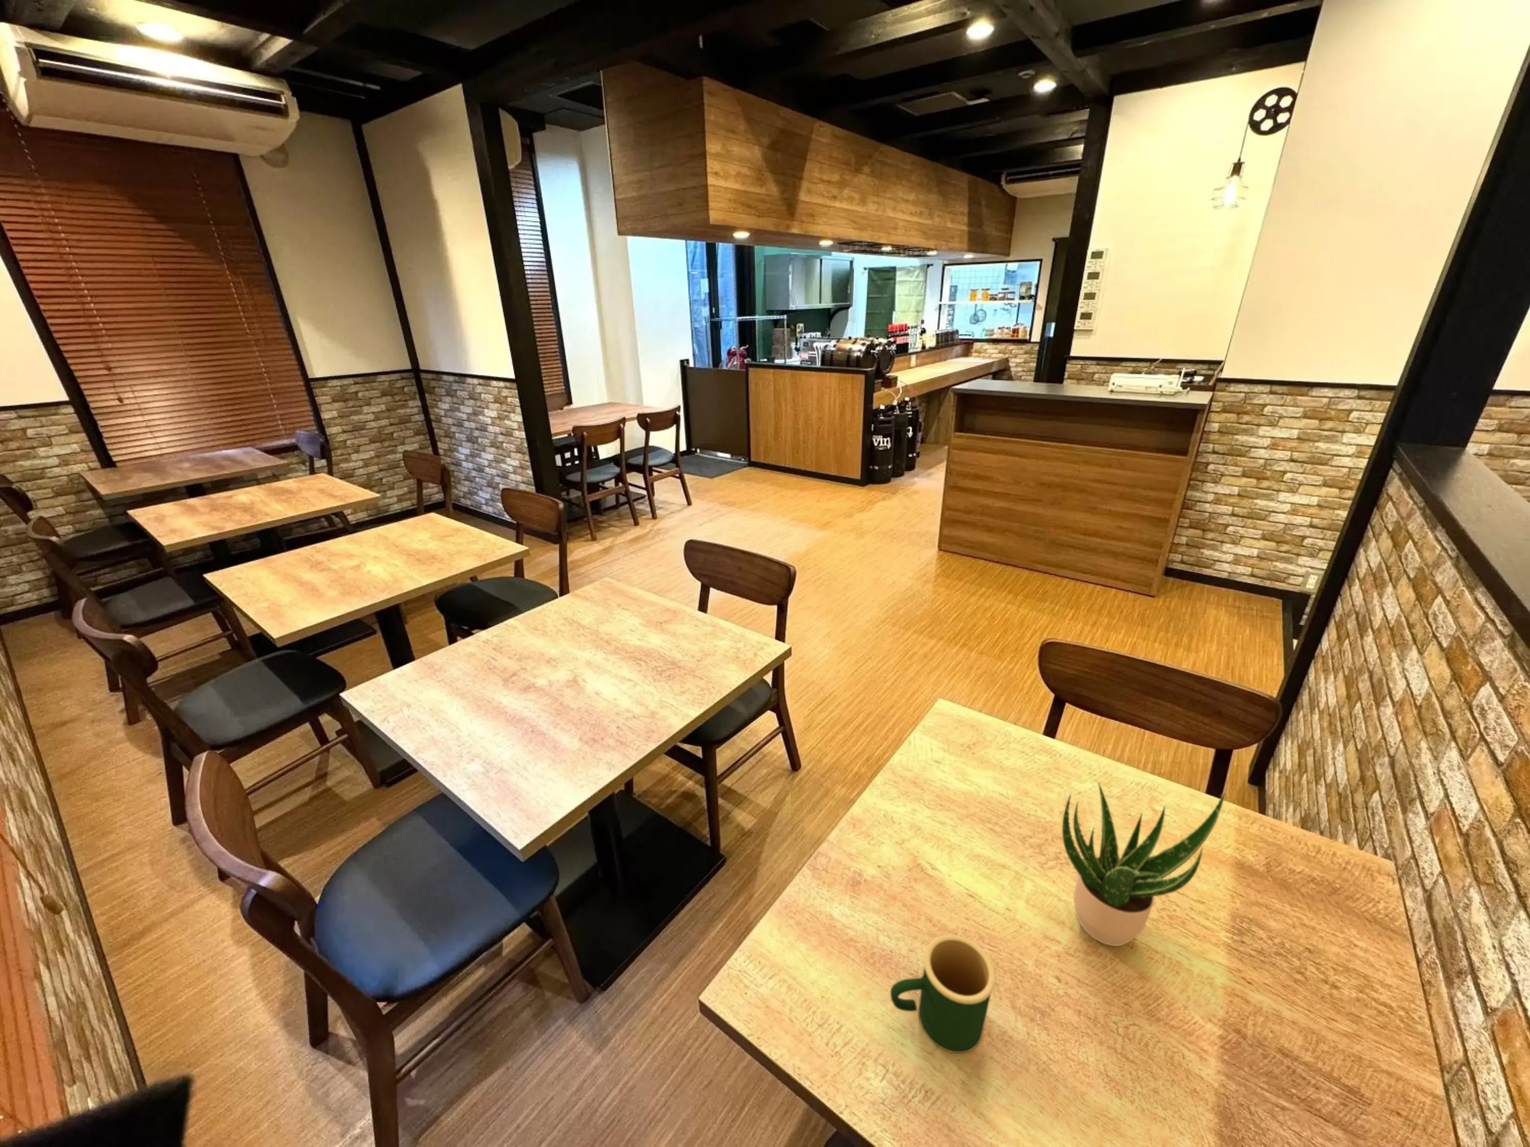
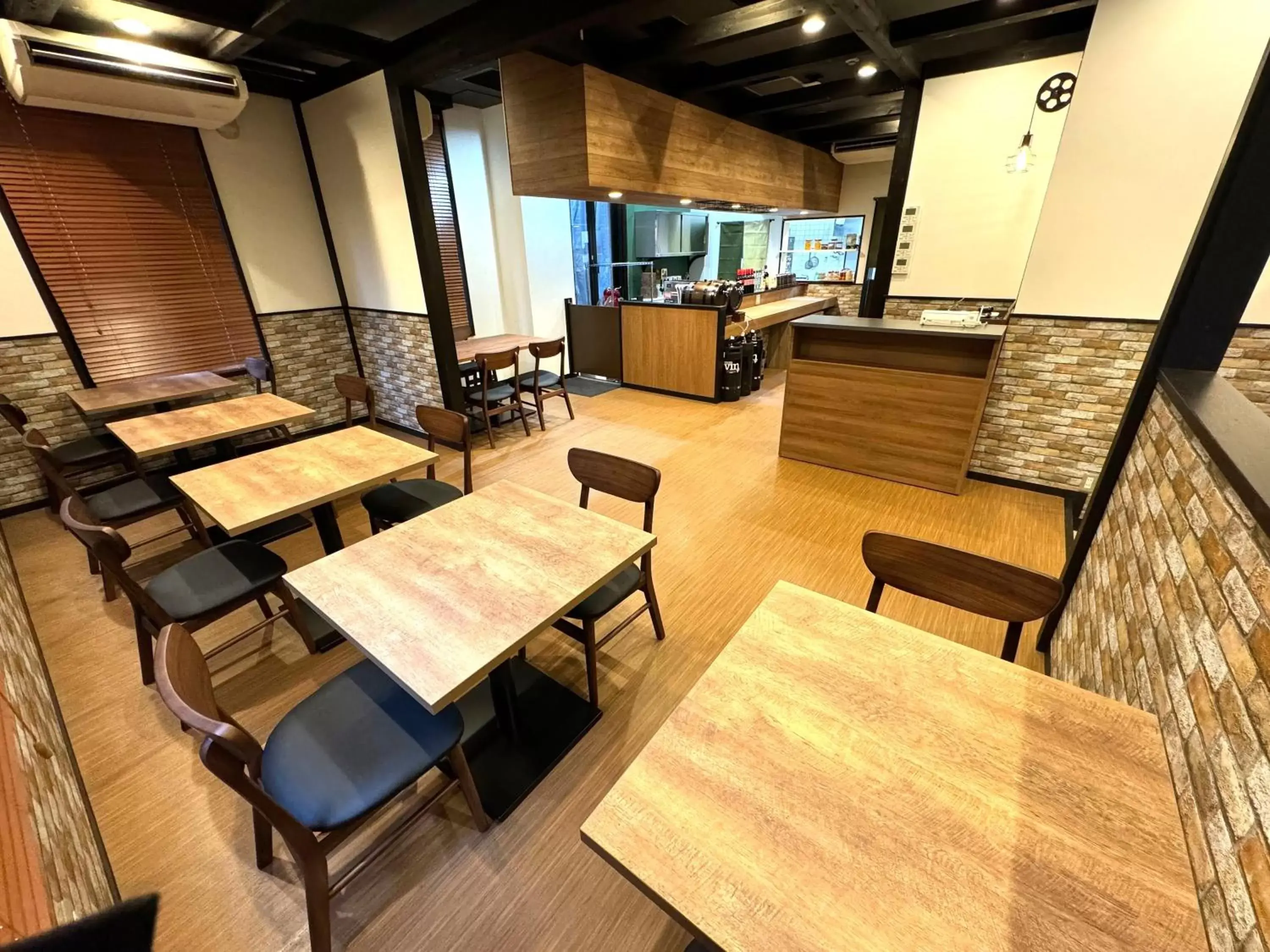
- potted plant [1061,781,1225,947]
- mug [890,935,996,1053]
